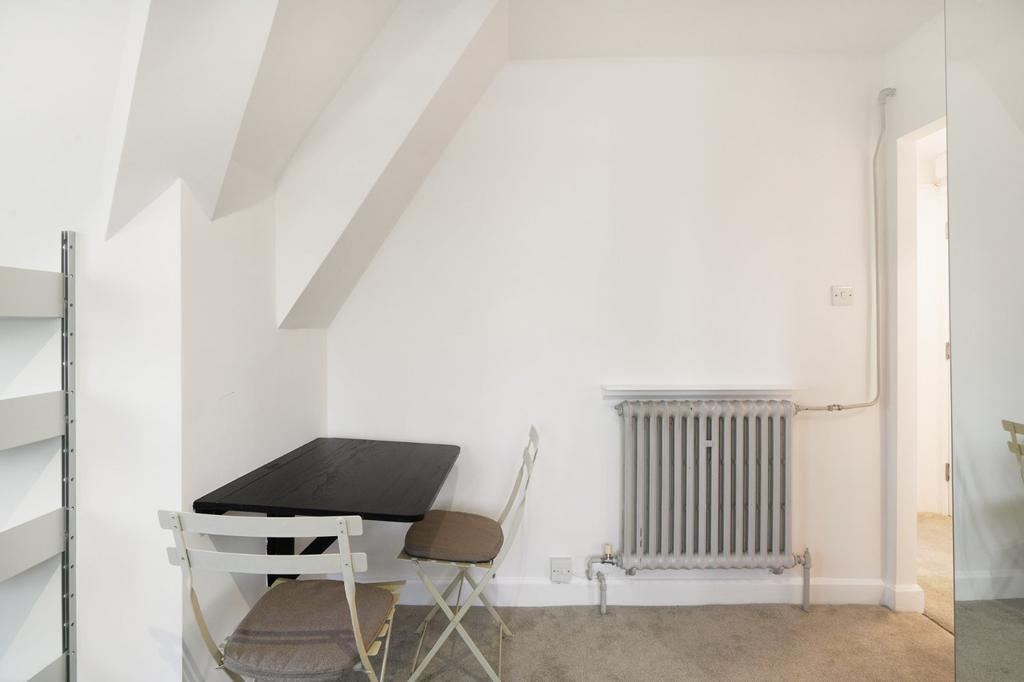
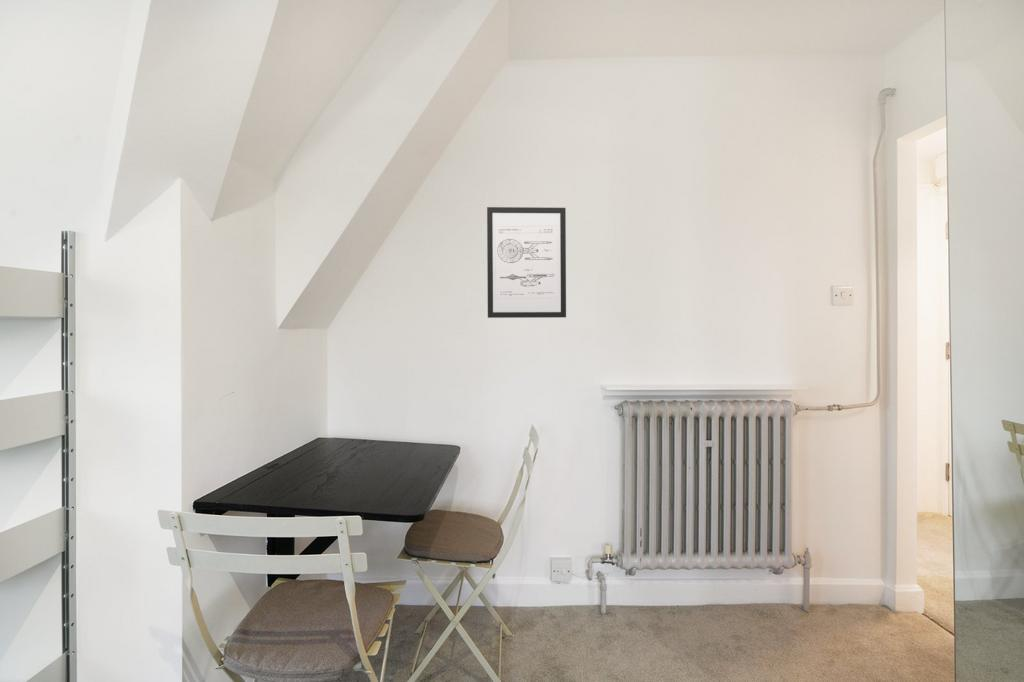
+ wall art [486,206,567,319]
